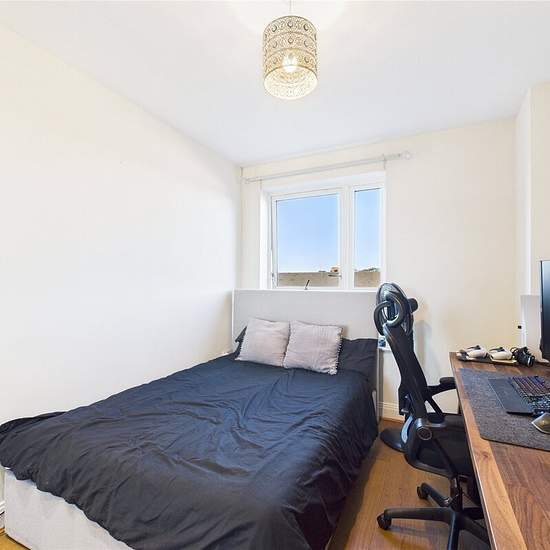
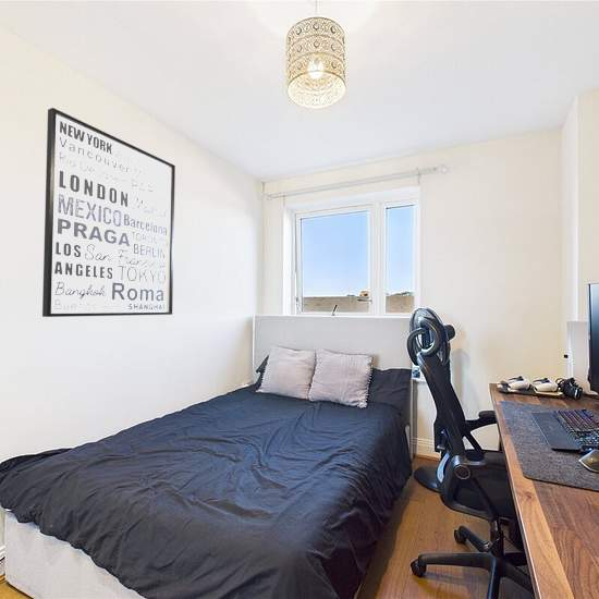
+ wall art [41,107,176,318]
